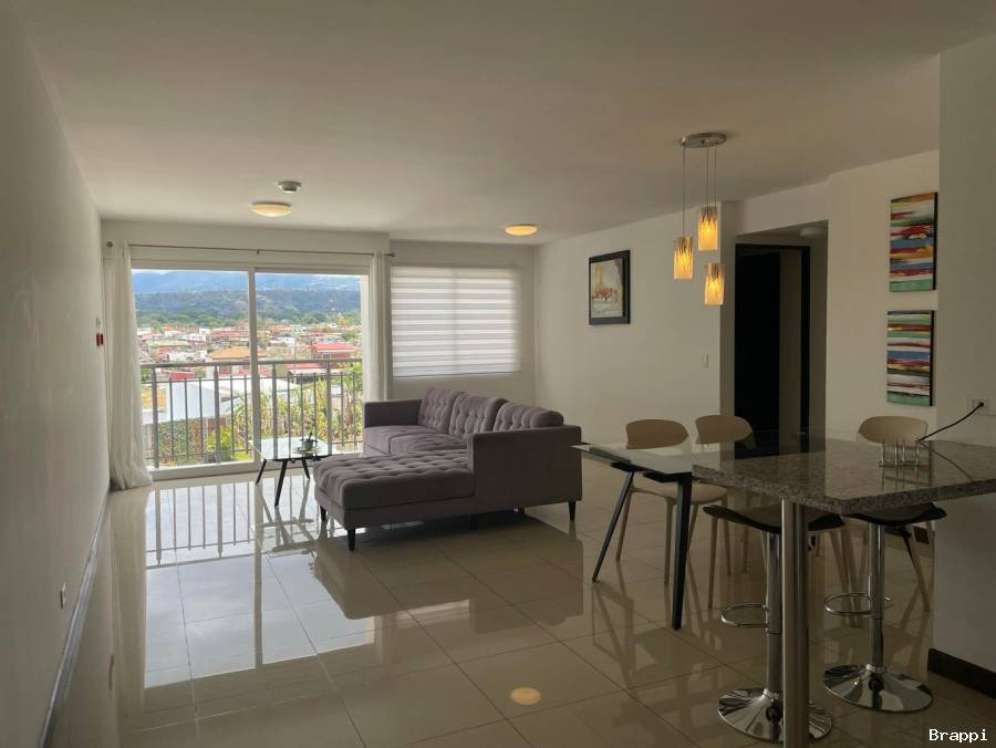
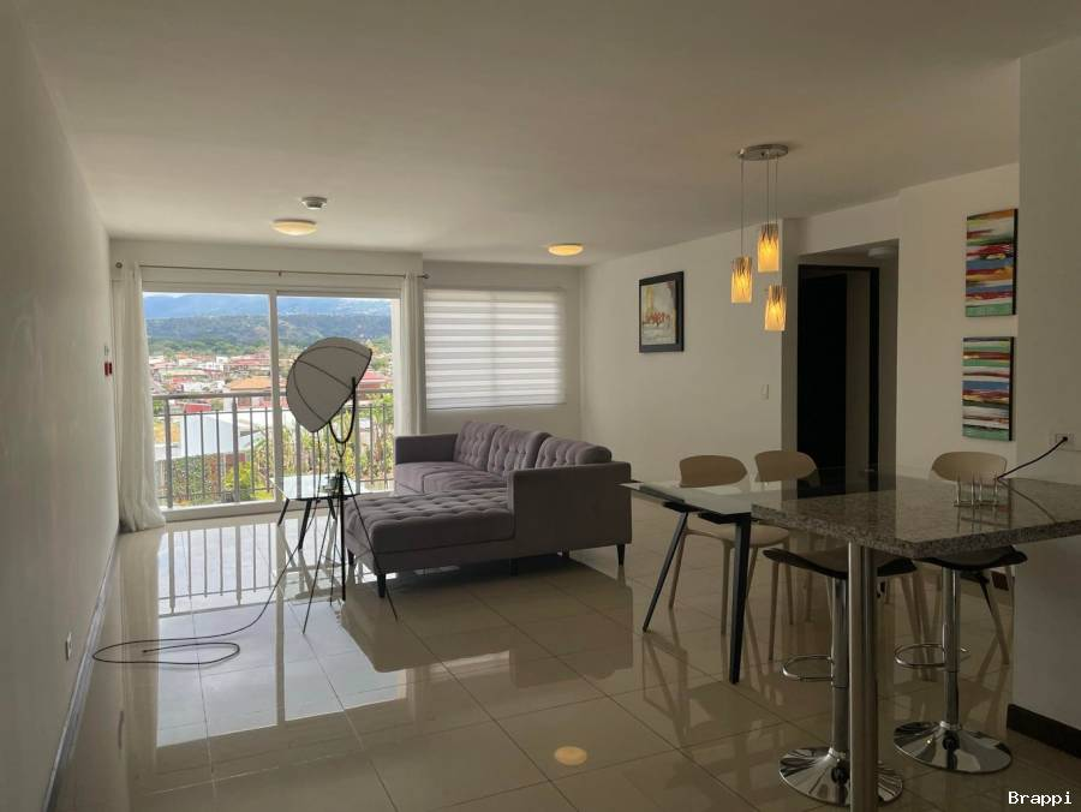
+ floor lamp [91,336,399,665]
